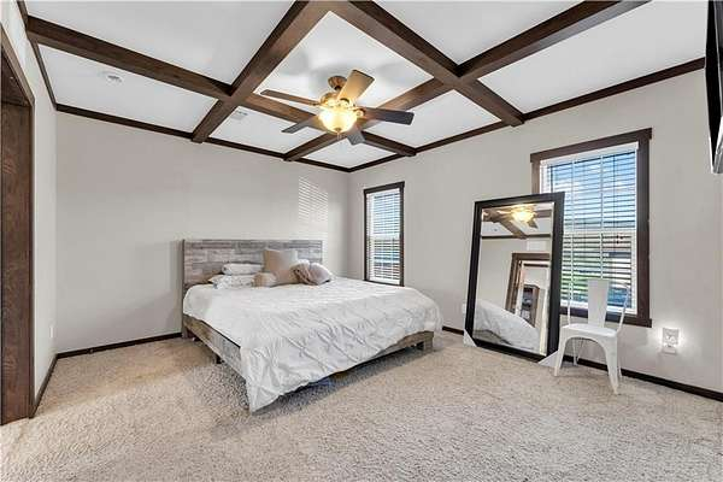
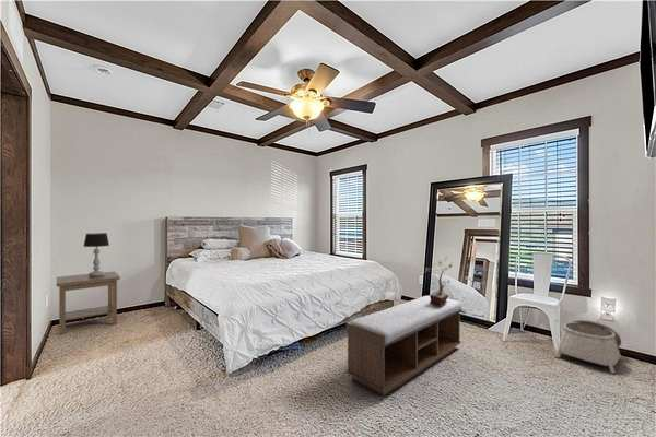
+ basket [554,318,623,374]
+ side table [56,271,121,336]
+ table lamp [82,232,110,276]
+ bench [345,295,462,397]
+ potted plant [423,258,453,307]
